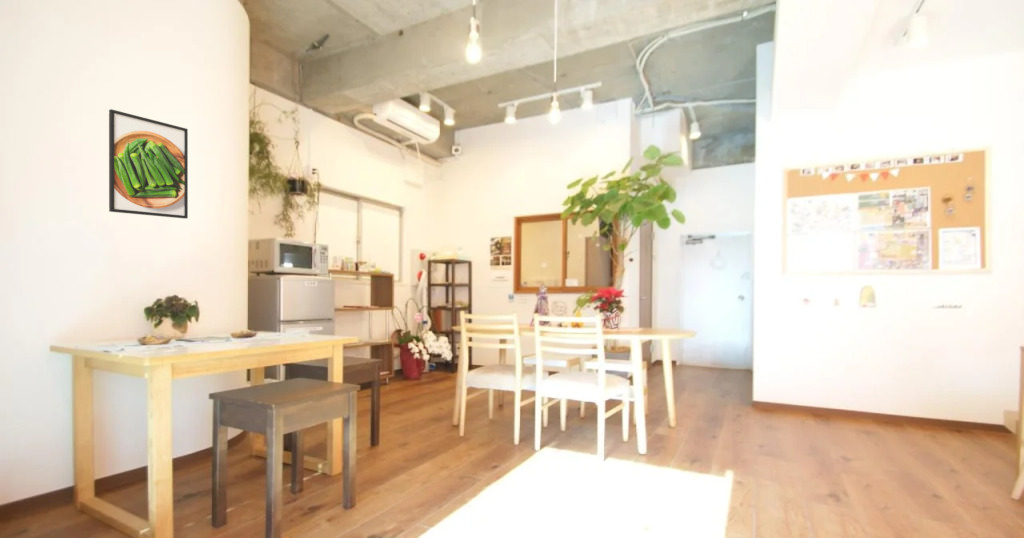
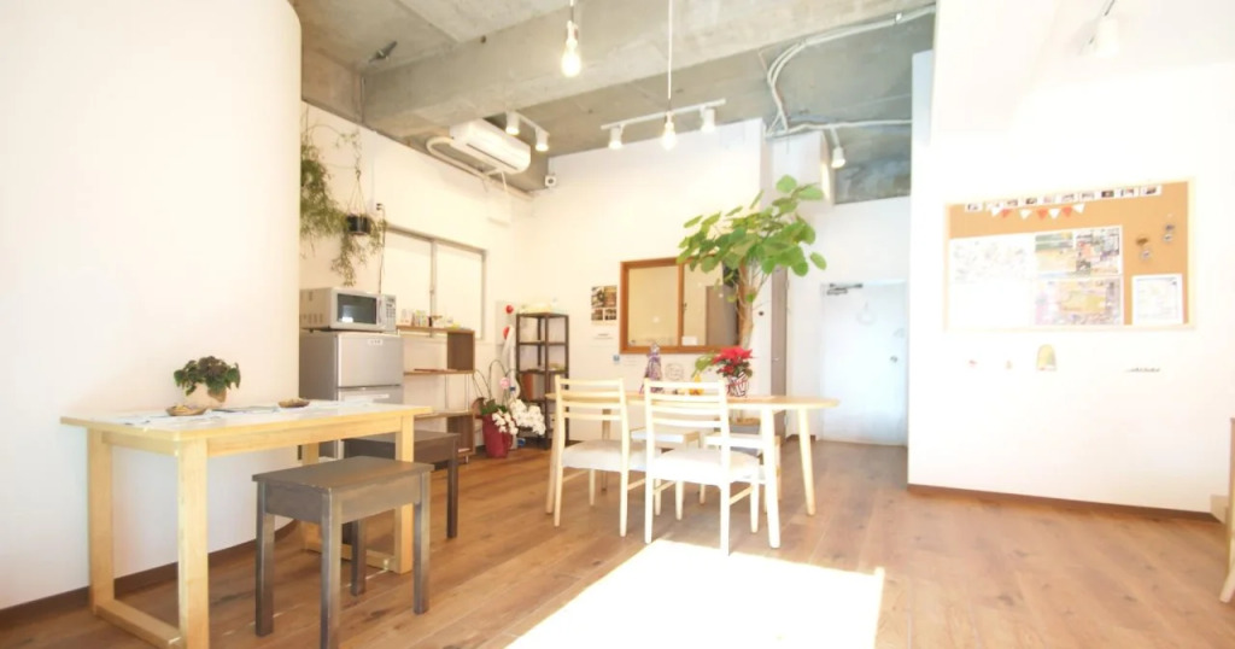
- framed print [108,108,189,220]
